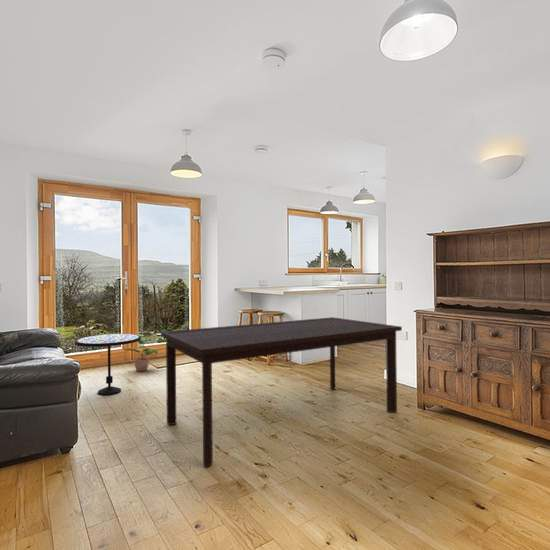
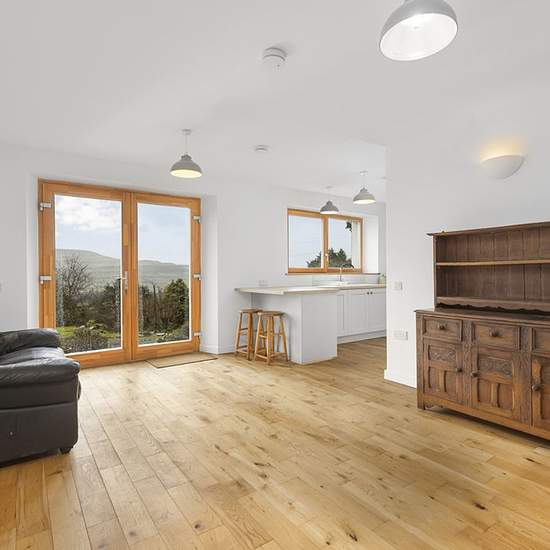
- dining table [160,316,403,468]
- potted plant [124,337,159,373]
- side table [74,333,142,396]
